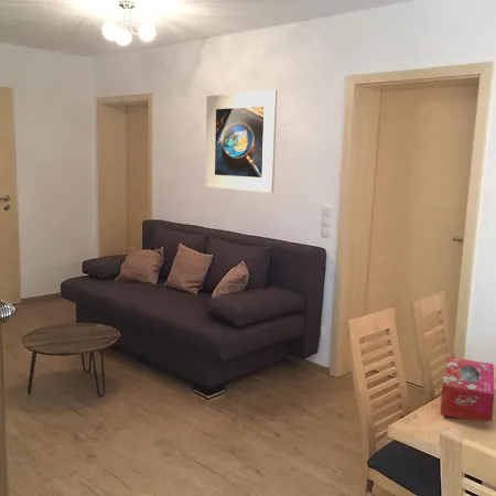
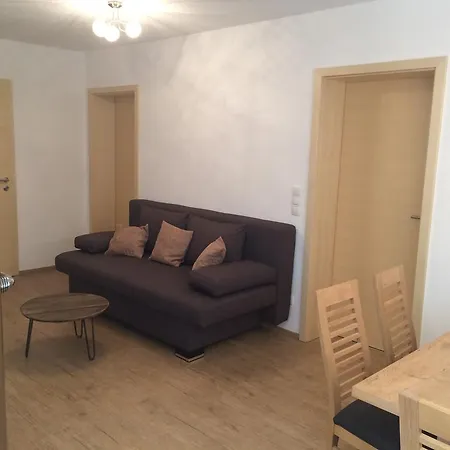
- tissue box [439,356,495,421]
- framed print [204,89,279,194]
